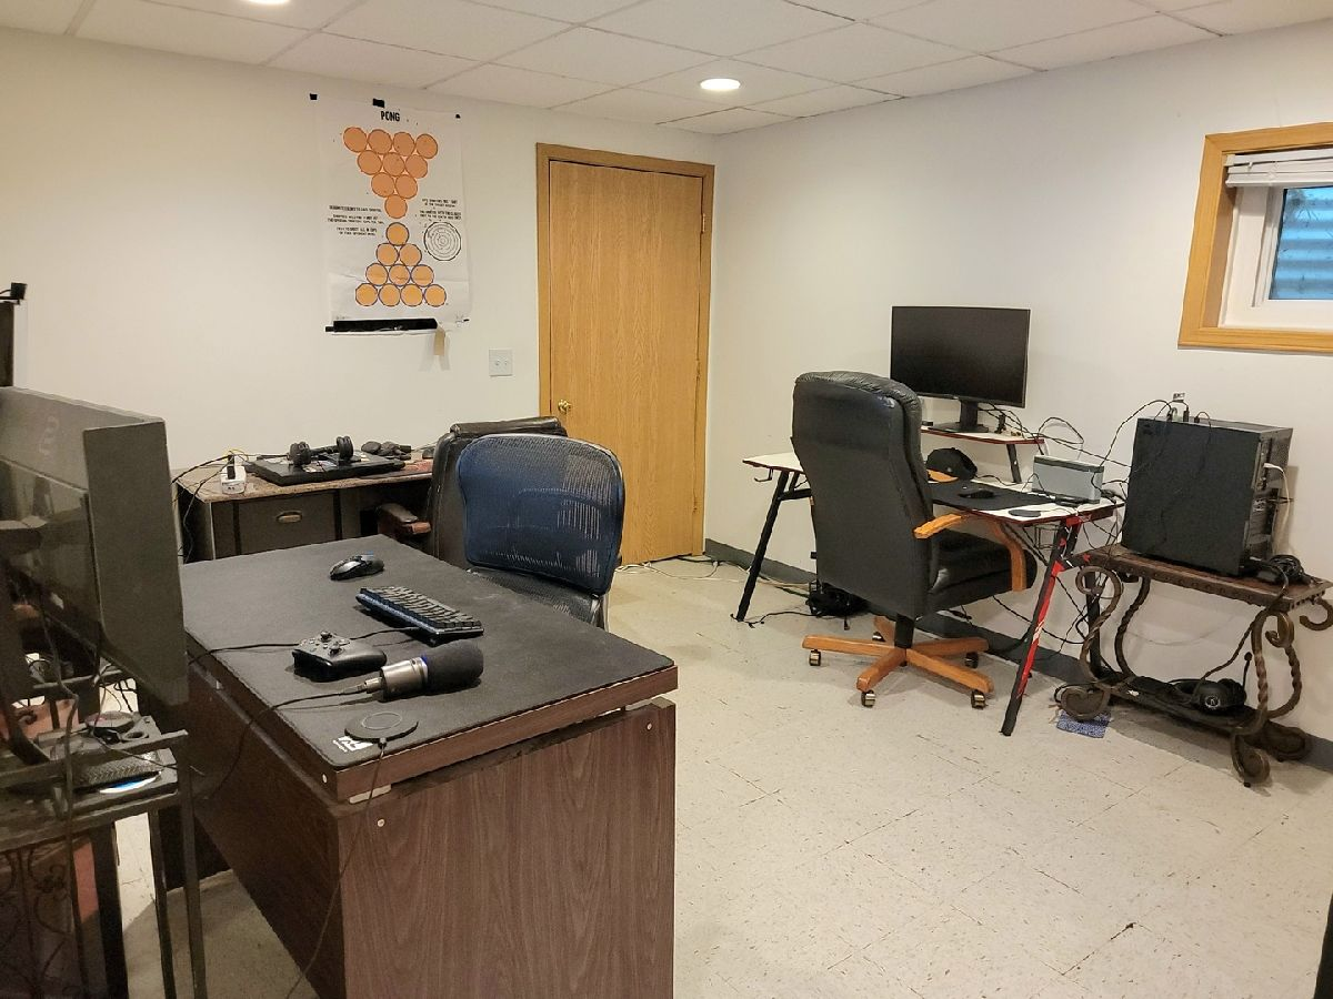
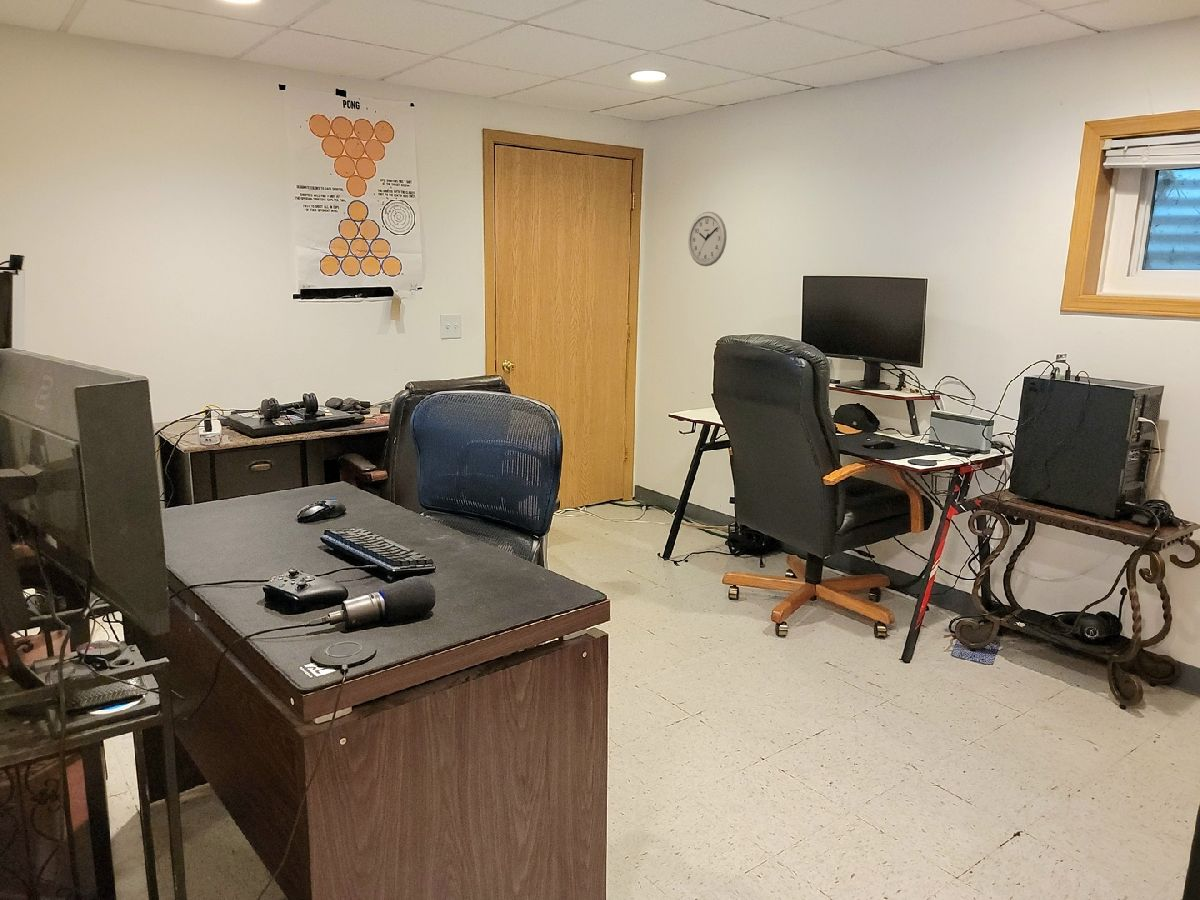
+ wall clock [687,211,728,267]
